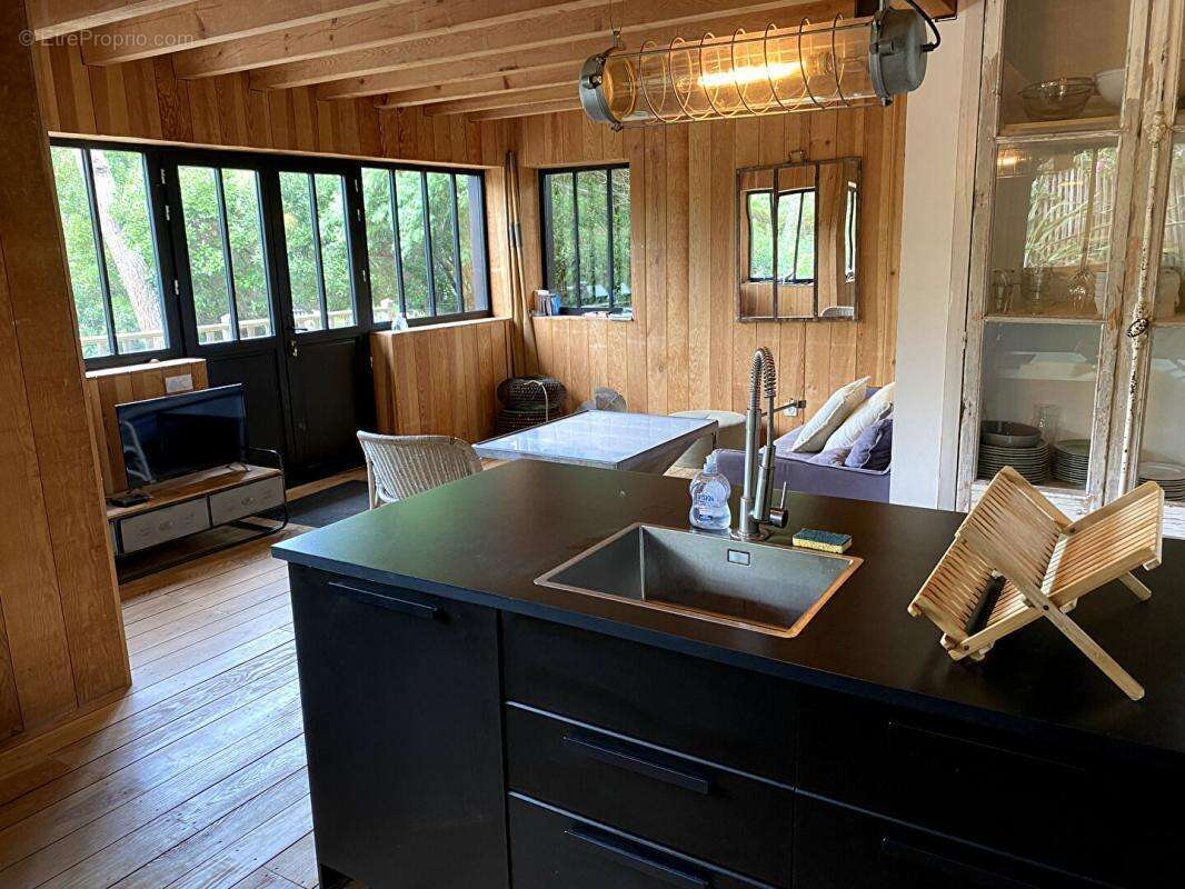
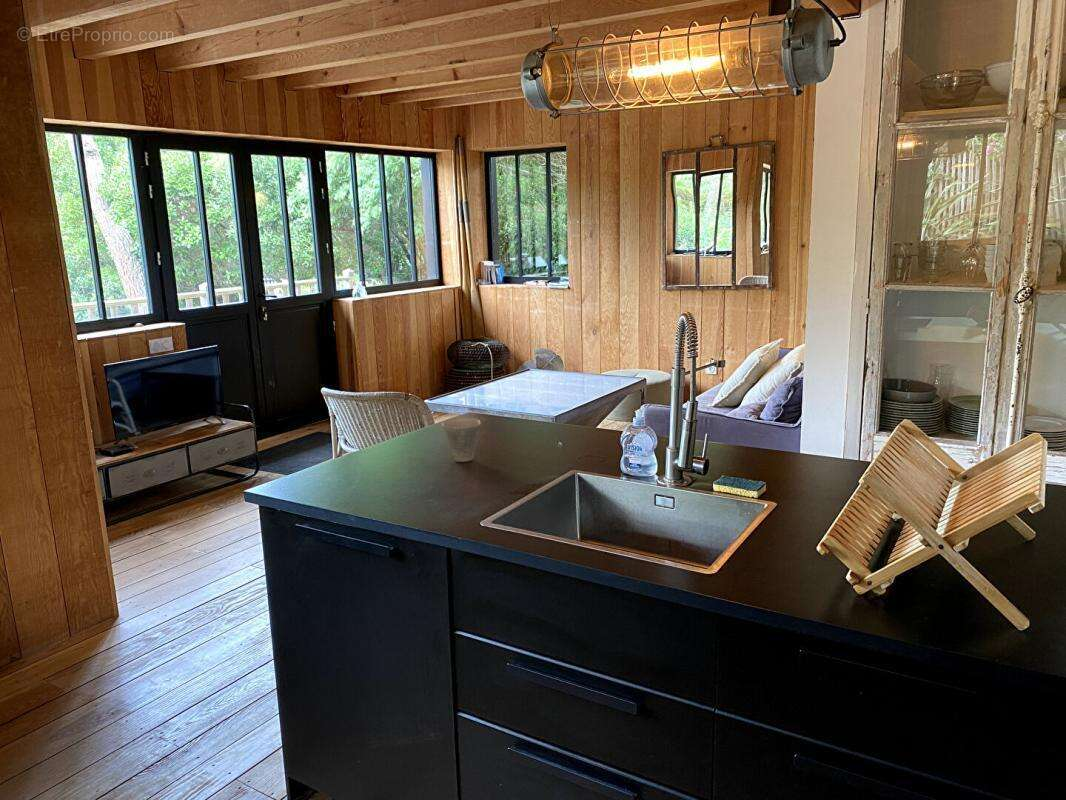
+ cup [441,417,482,463]
